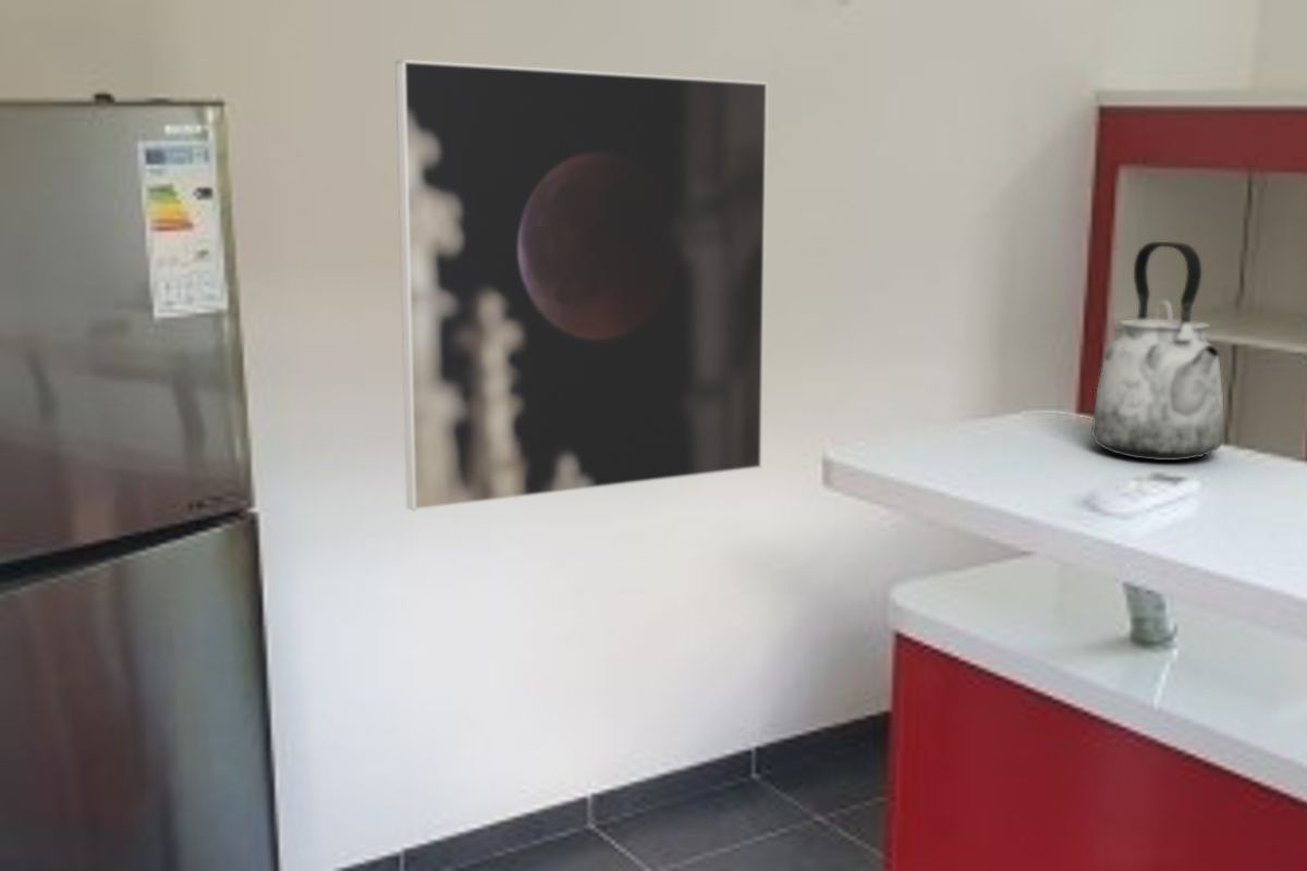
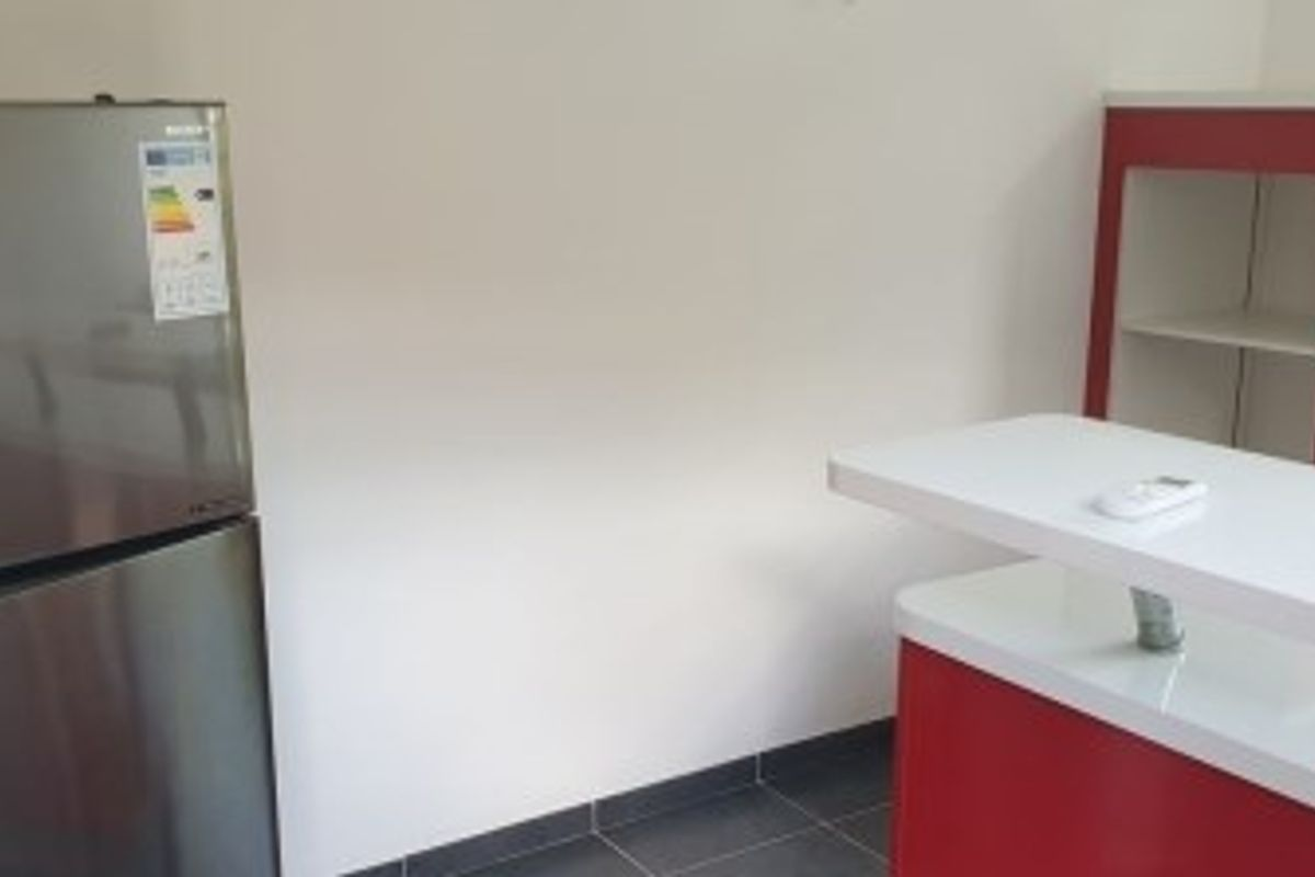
- kettle [1090,241,1224,462]
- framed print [394,59,769,512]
